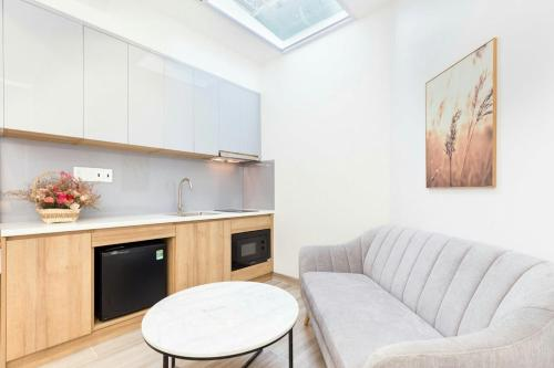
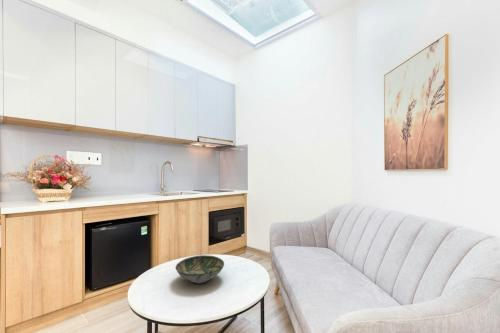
+ bowl [175,254,225,285]
